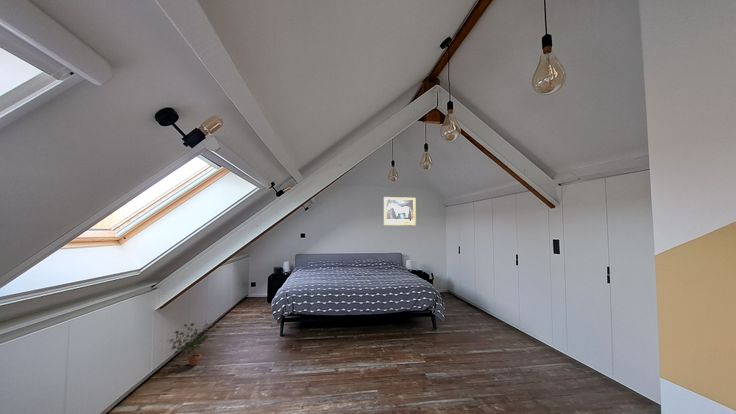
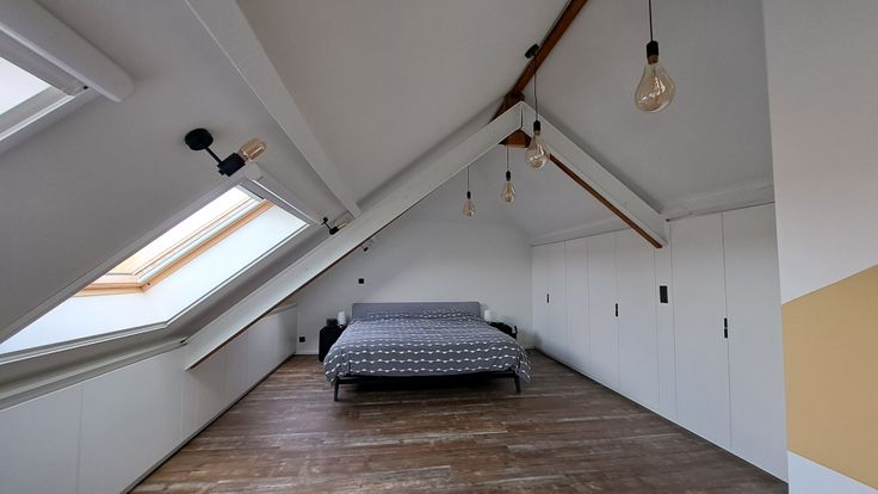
- wall art [383,196,417,226]
- potted plant [167,322,222,367]
